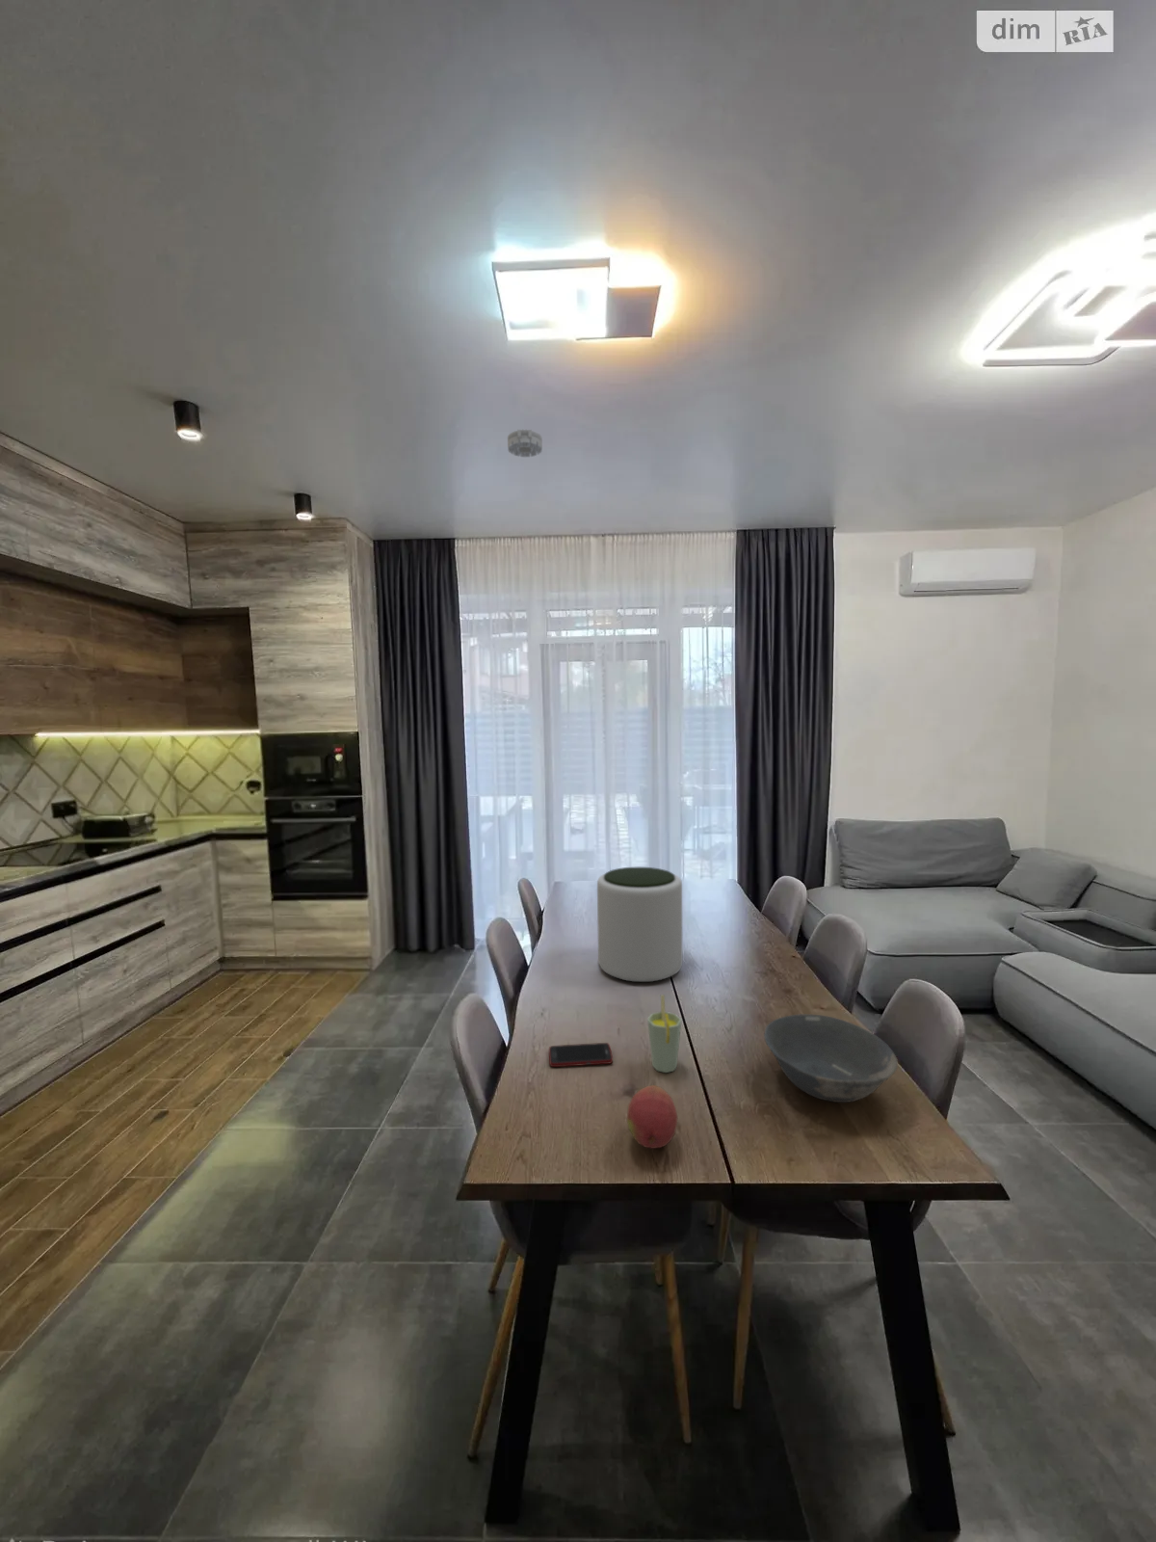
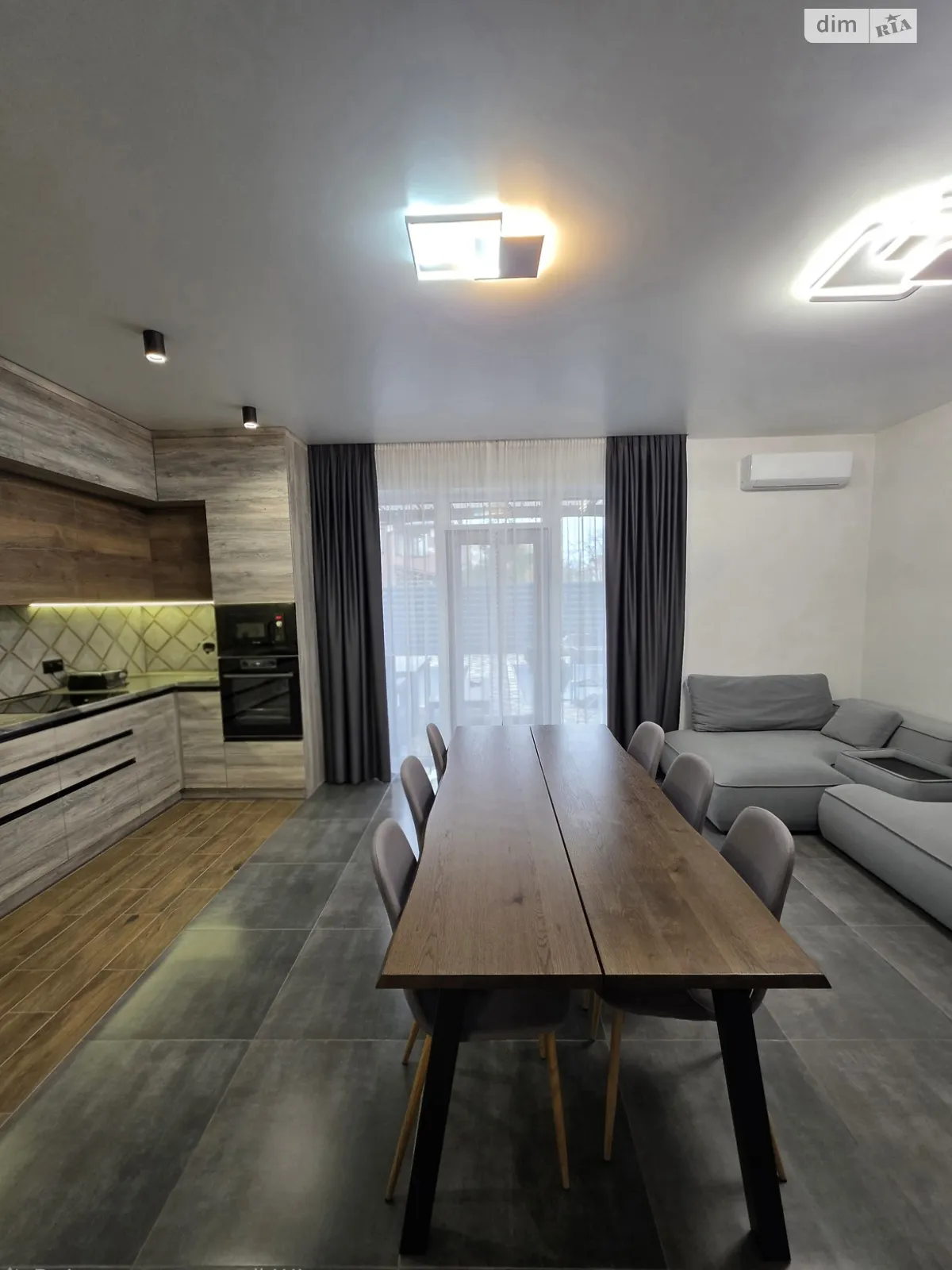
- cup [646,993,682,1073]
- fruit [627,1084,679,1150]
- cell phone [548,1042,613,1067]
- plant pot [596,867,682,983]
- bowl [763,1013,899,1104]
- smoke detector [506,429,543,458]
